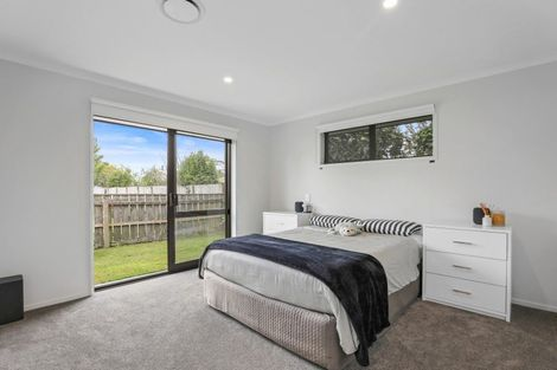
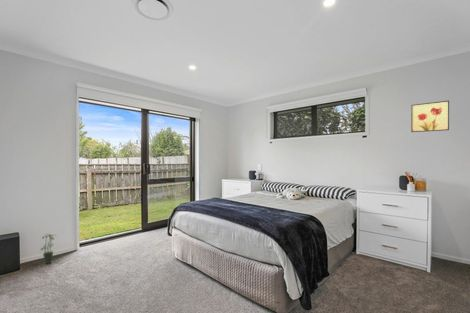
+ potted plant [39,232,58,265]
+ wall art [410,100,450,133]
